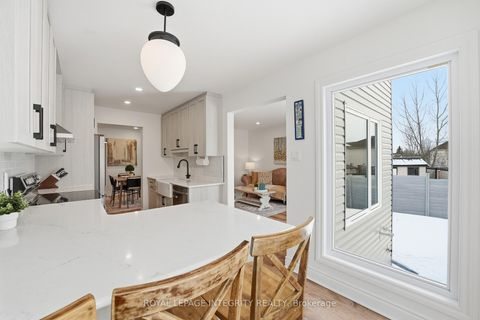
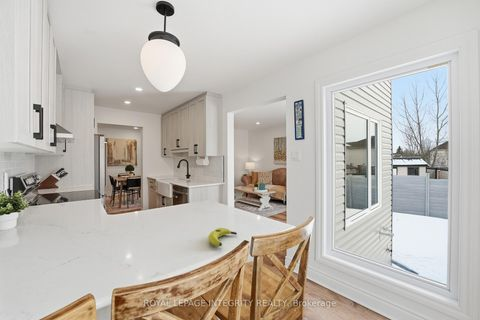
+ banana [207,227,238,248]
